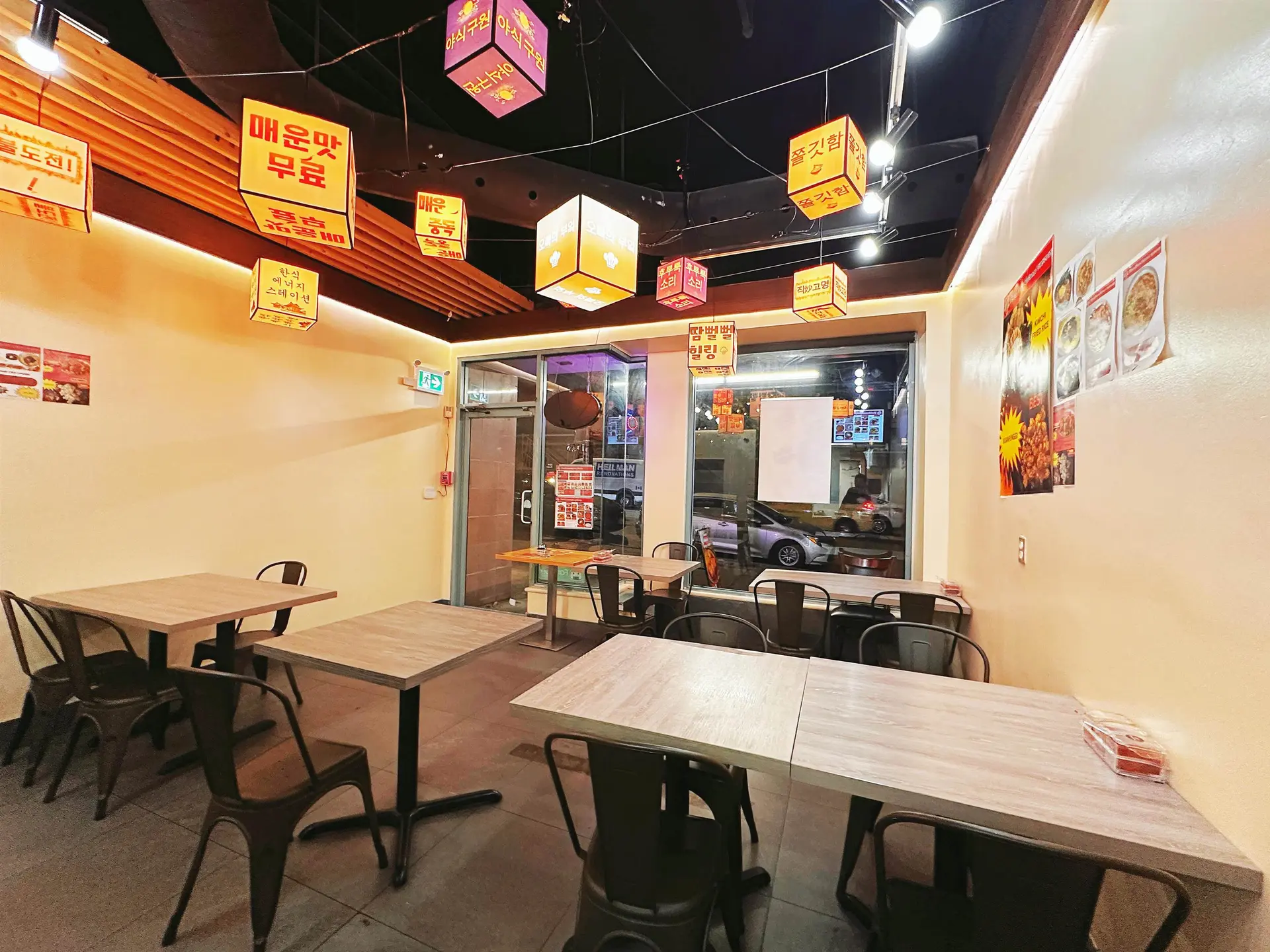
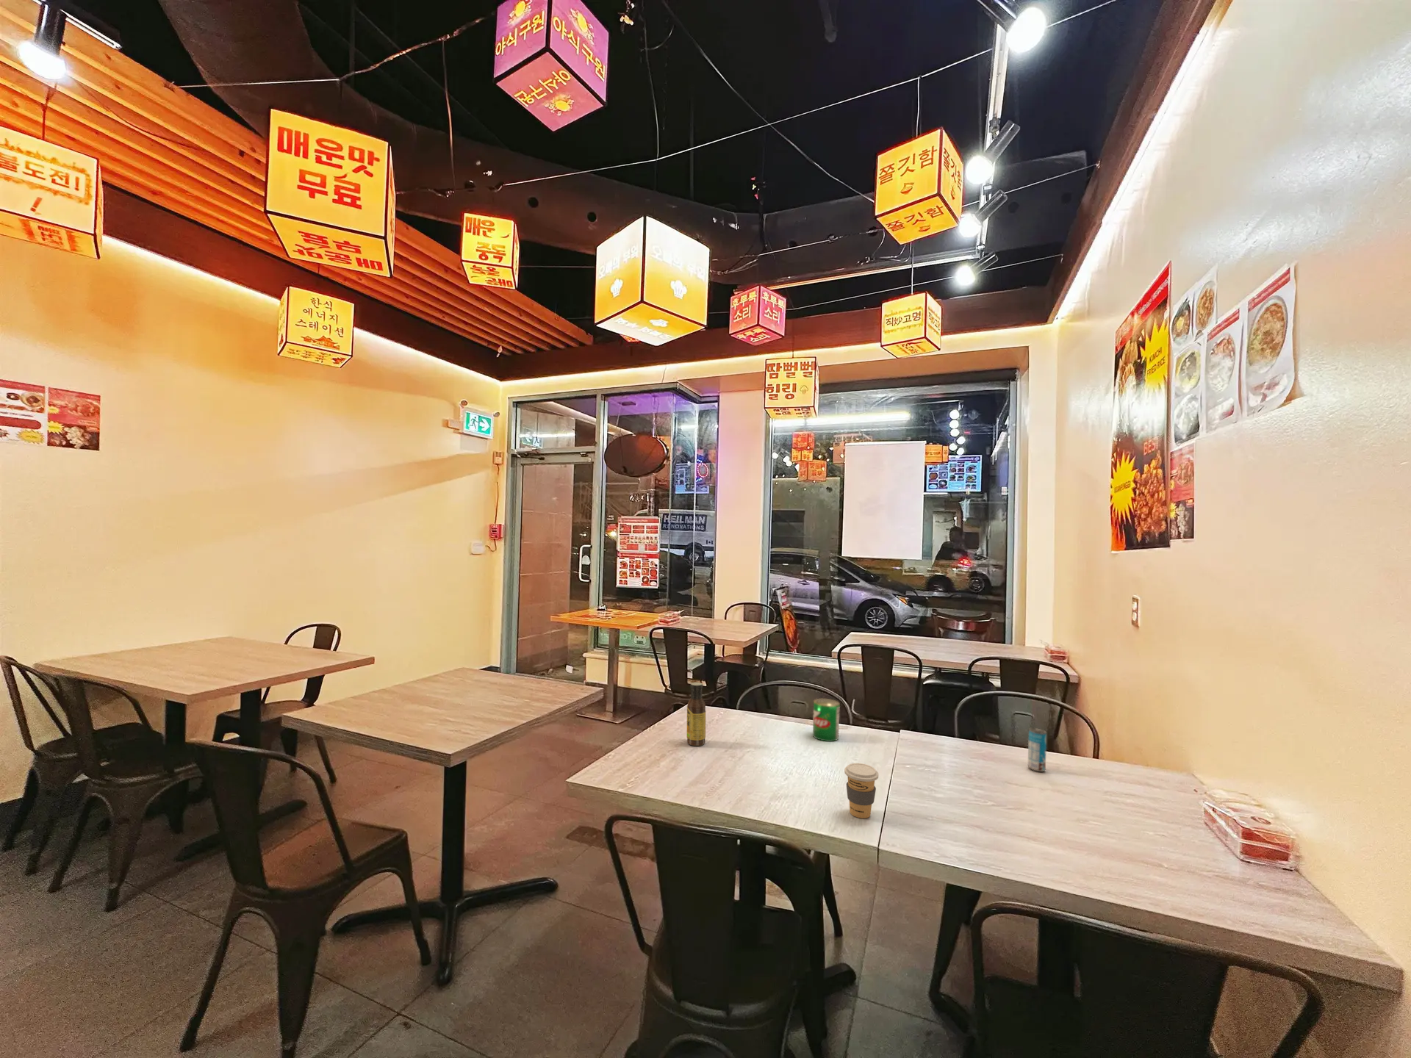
+ sauce bottle [687,682,707,747]
+ can [812,698,841,742]
+ coffee cup [843,762,880,819]
+ beverage can [1028,727,1048,772]
